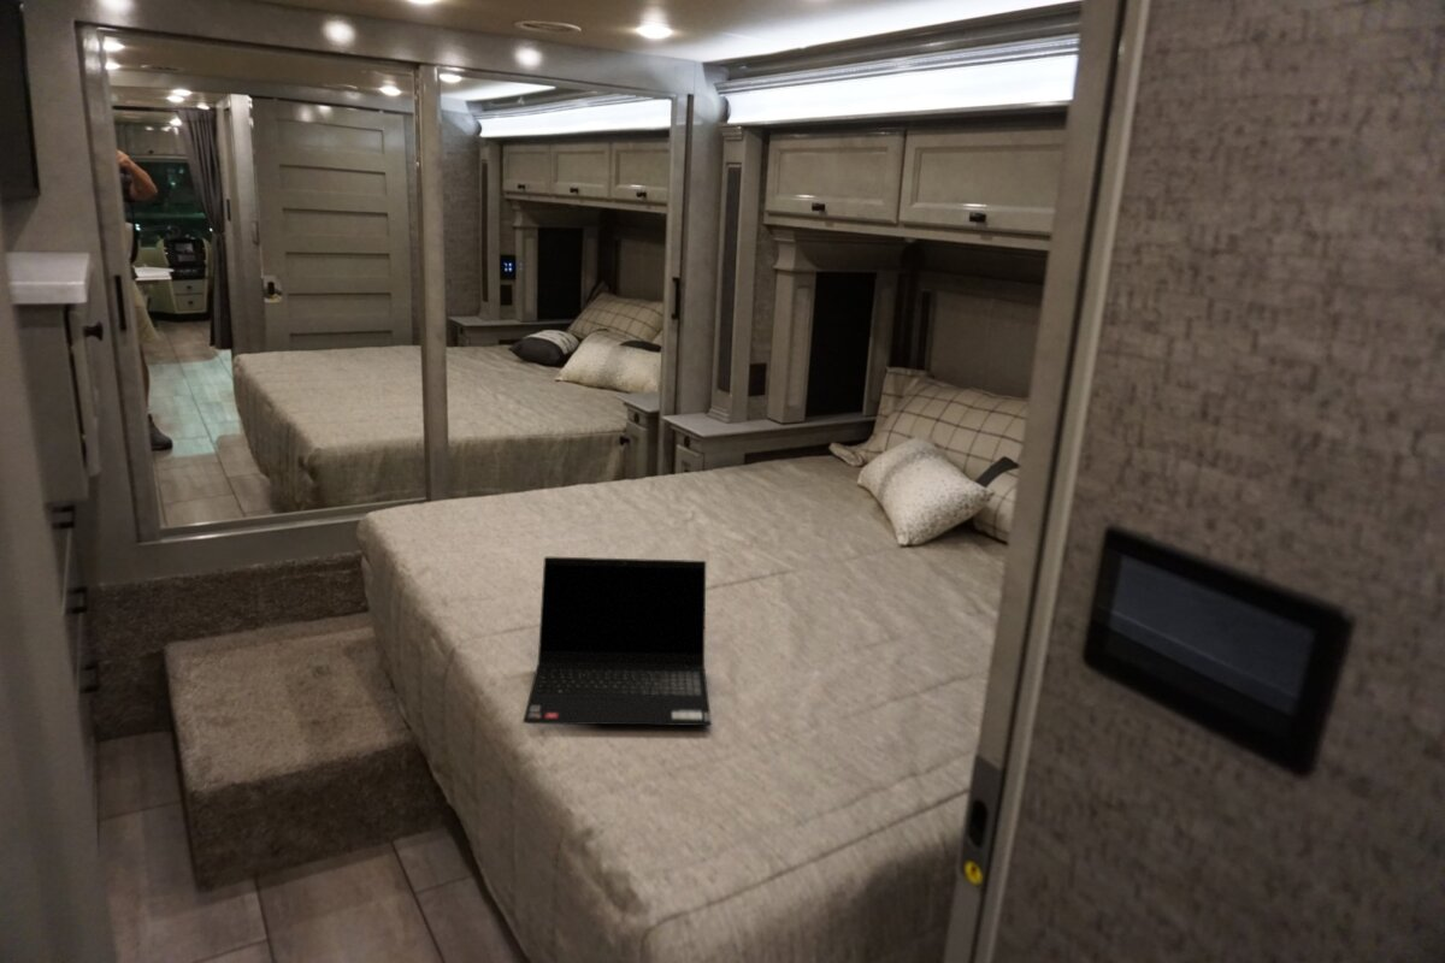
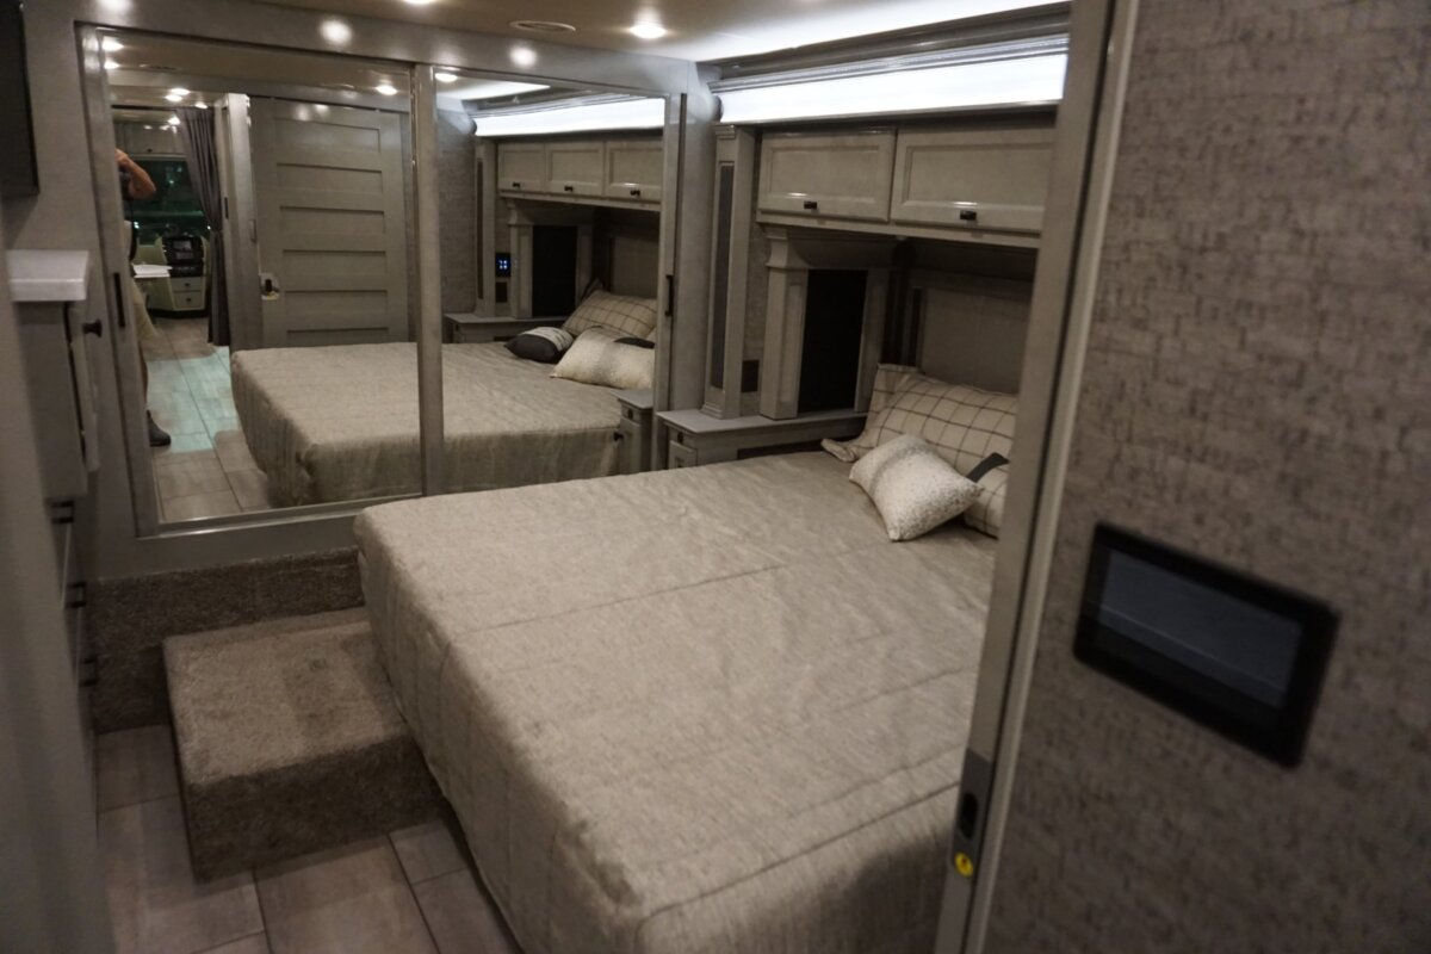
- laptop computer [521,556,713,727]
